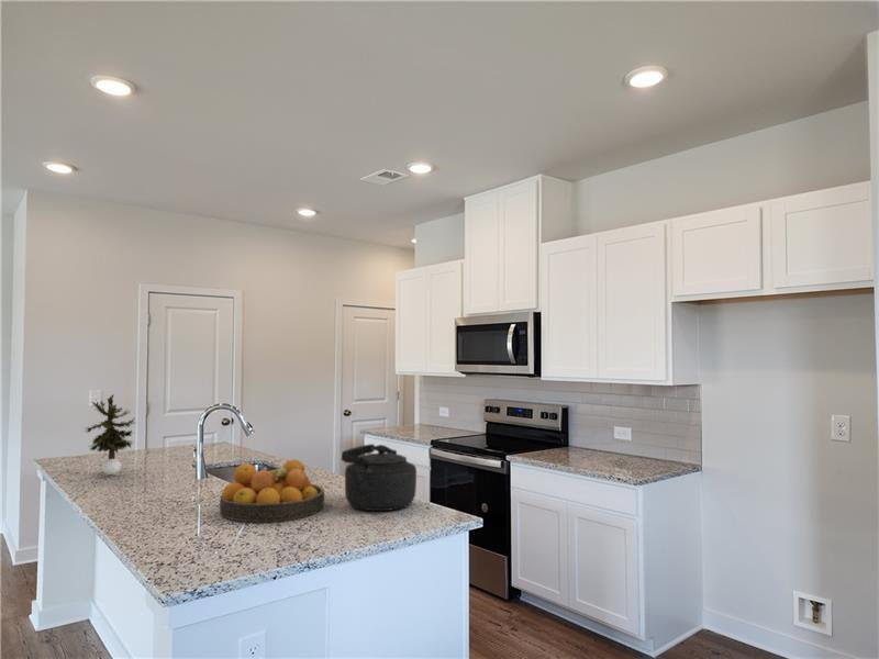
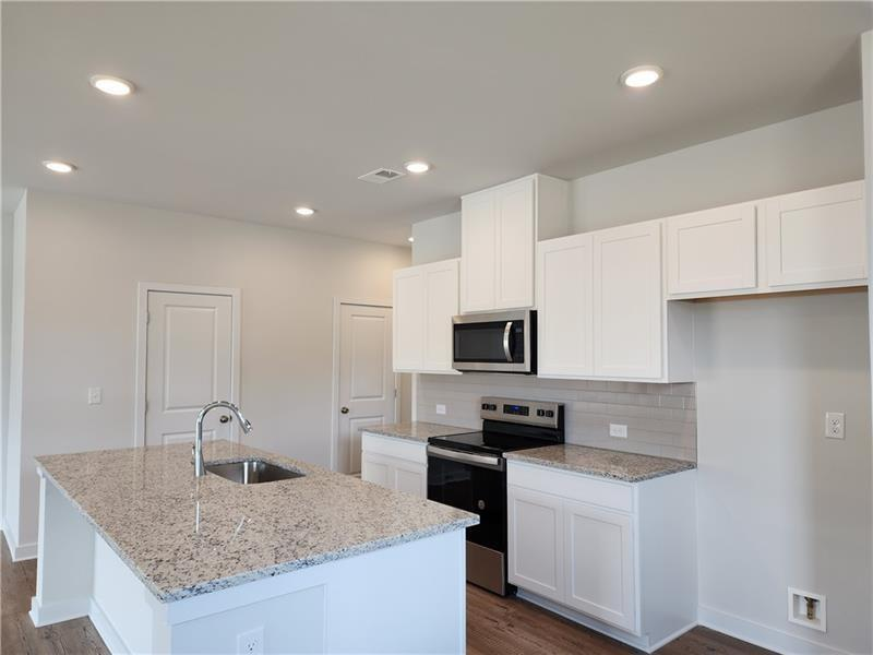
- fruit bowl [219,459,325,523]
- kettle [341,443,418,512]
- potted plant [84,394,137,476]
